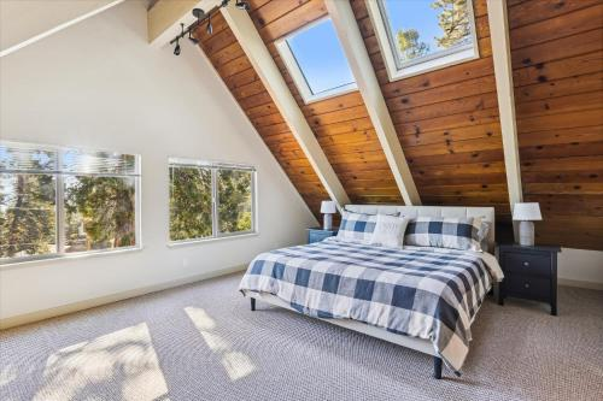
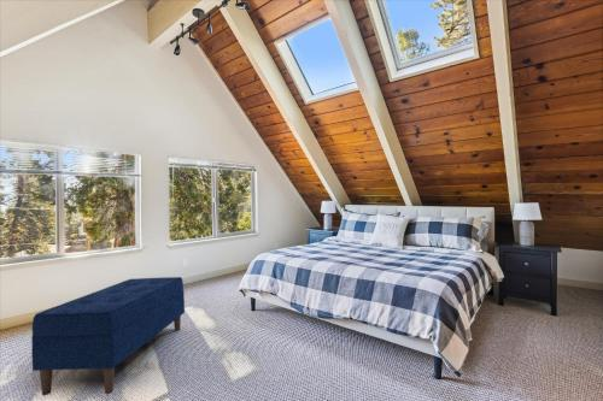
+ bench [30,276,186,396]
